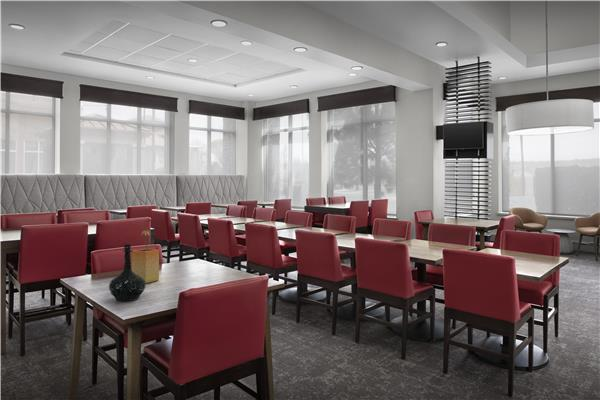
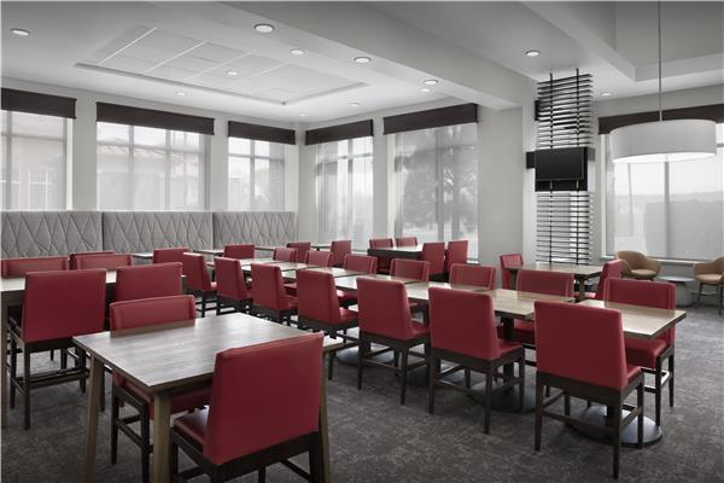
- potted plant [131,230,160,284]
- bottle [108,243,147,302]
